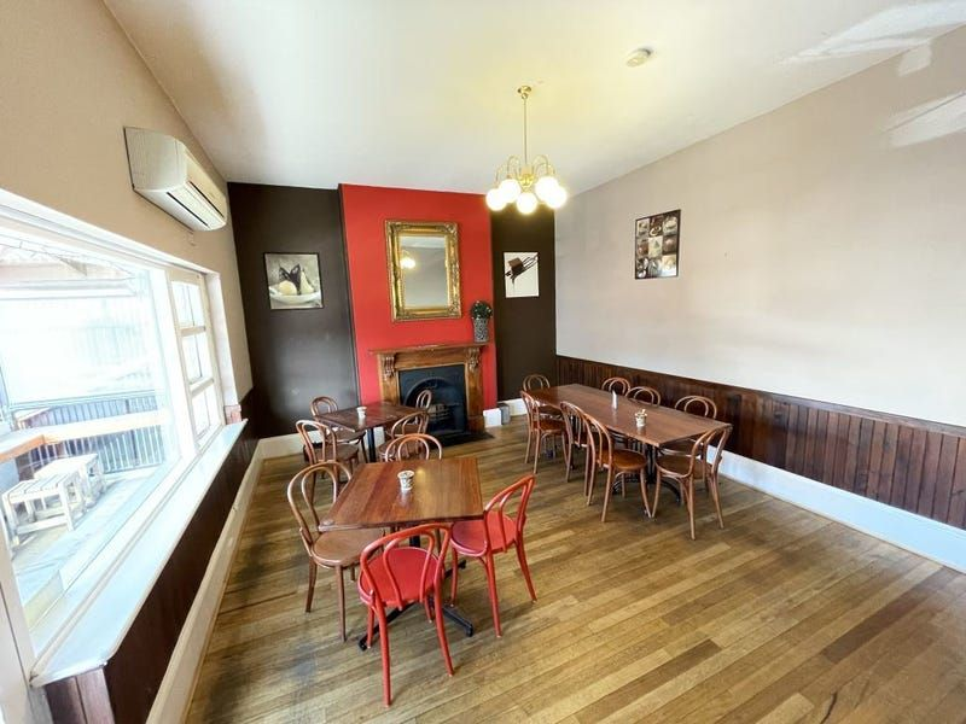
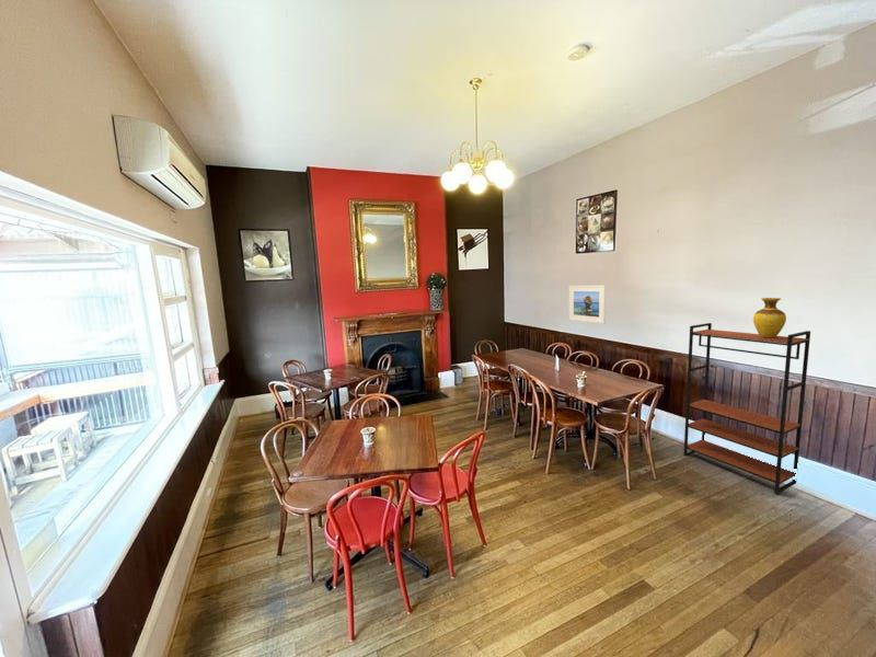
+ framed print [568,285,607,325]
+ bookshelf [683,322,811,495]
+ vase [752,297,787,338]
